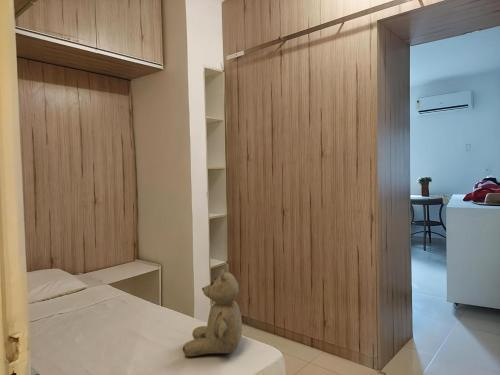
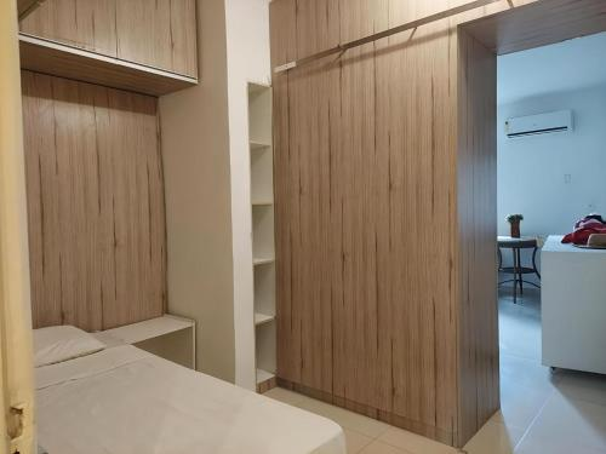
- teddy bear [182,262,243,357]
